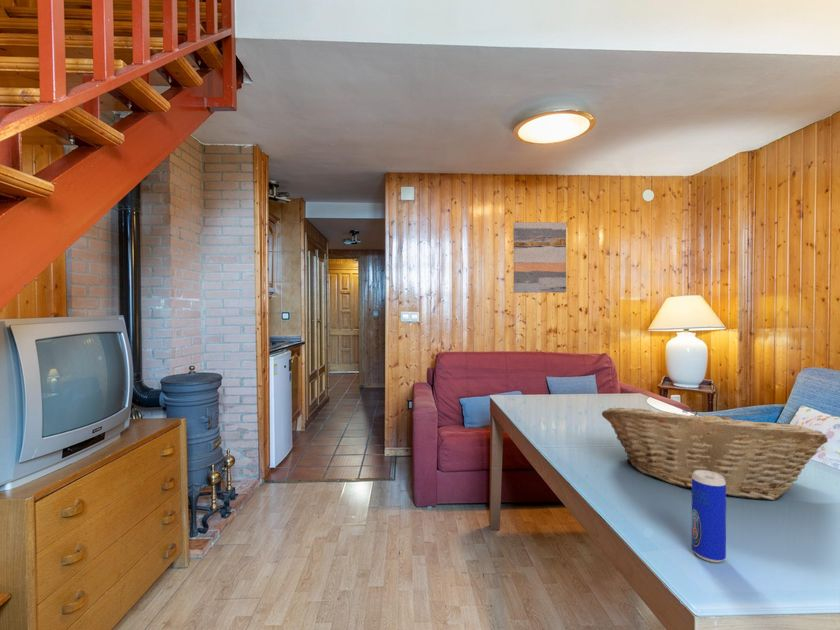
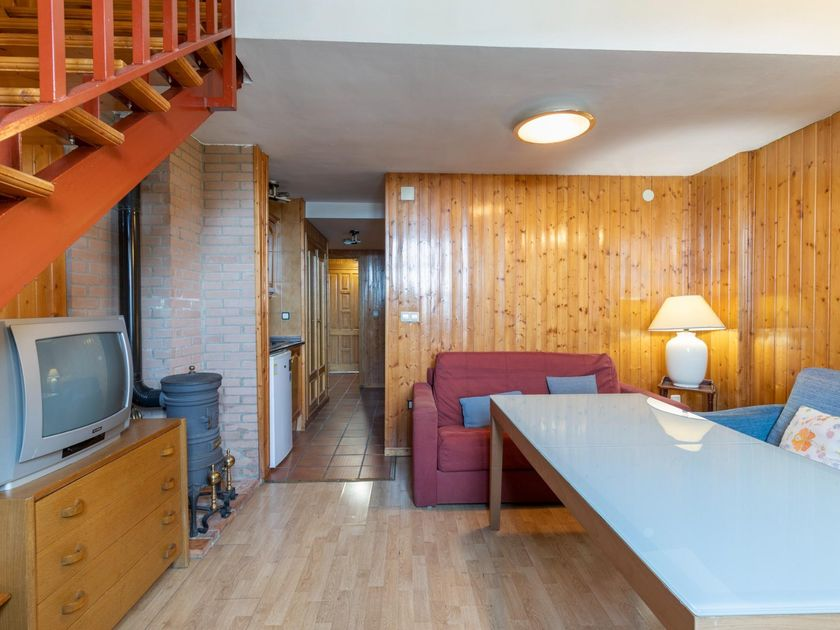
- fruit basket [601,405,829,501]
- beverage can [691,470,727,563]
- wall art [512,221,567,294]
